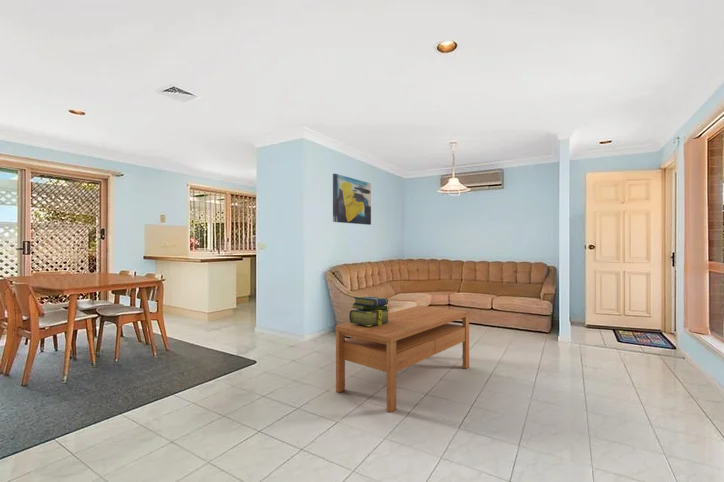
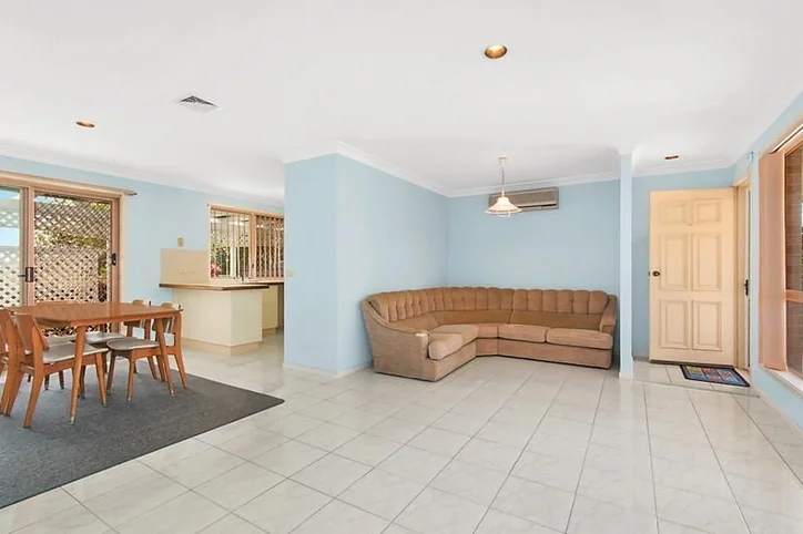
- wall art [332,173,372,226]
- coffee table [334,304,471,413]
- stack of books [348,295,391,326]
